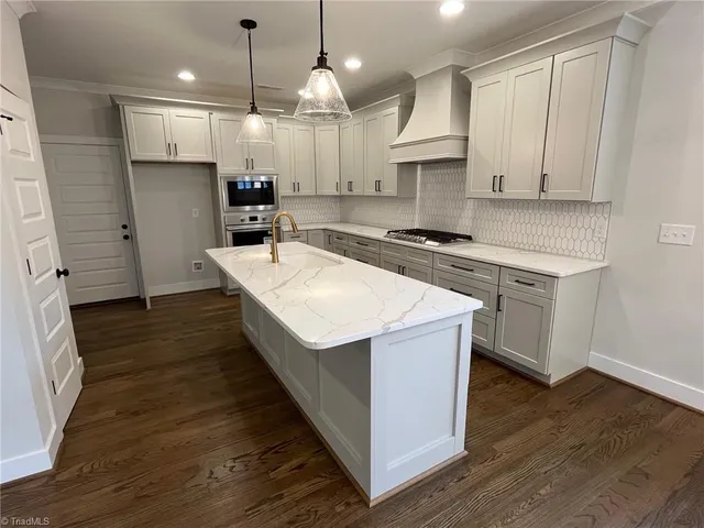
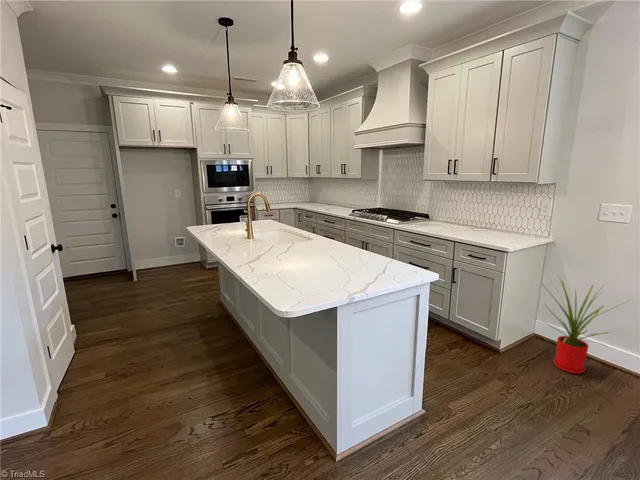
+ house plant [534,275,631,375]
